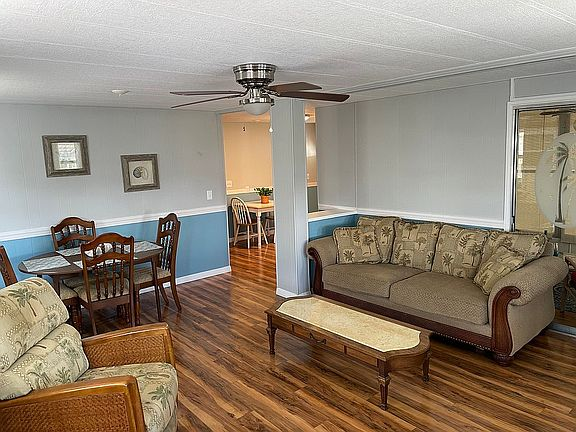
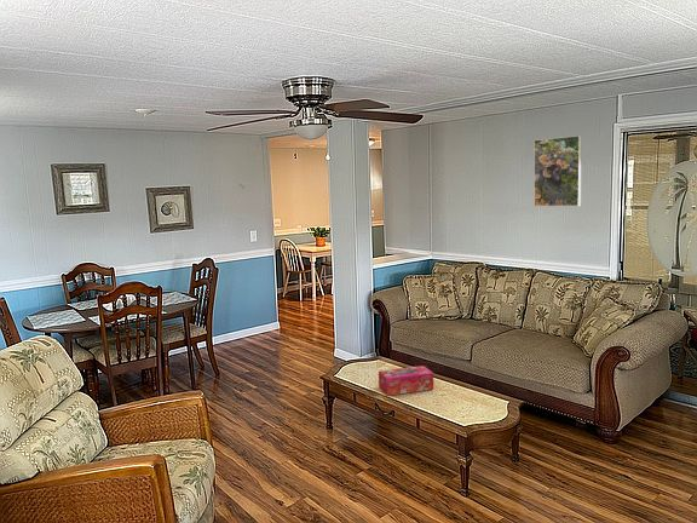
+ tissue box [378,364,434,397]
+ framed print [532,134,582,207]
